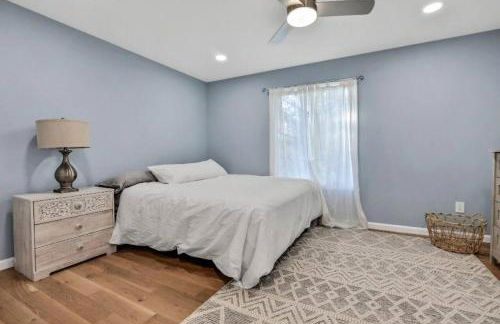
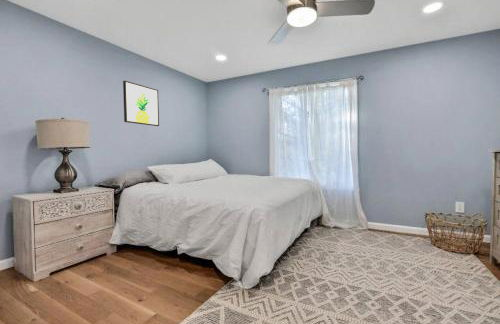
+ wall art [122,80,160,127]
